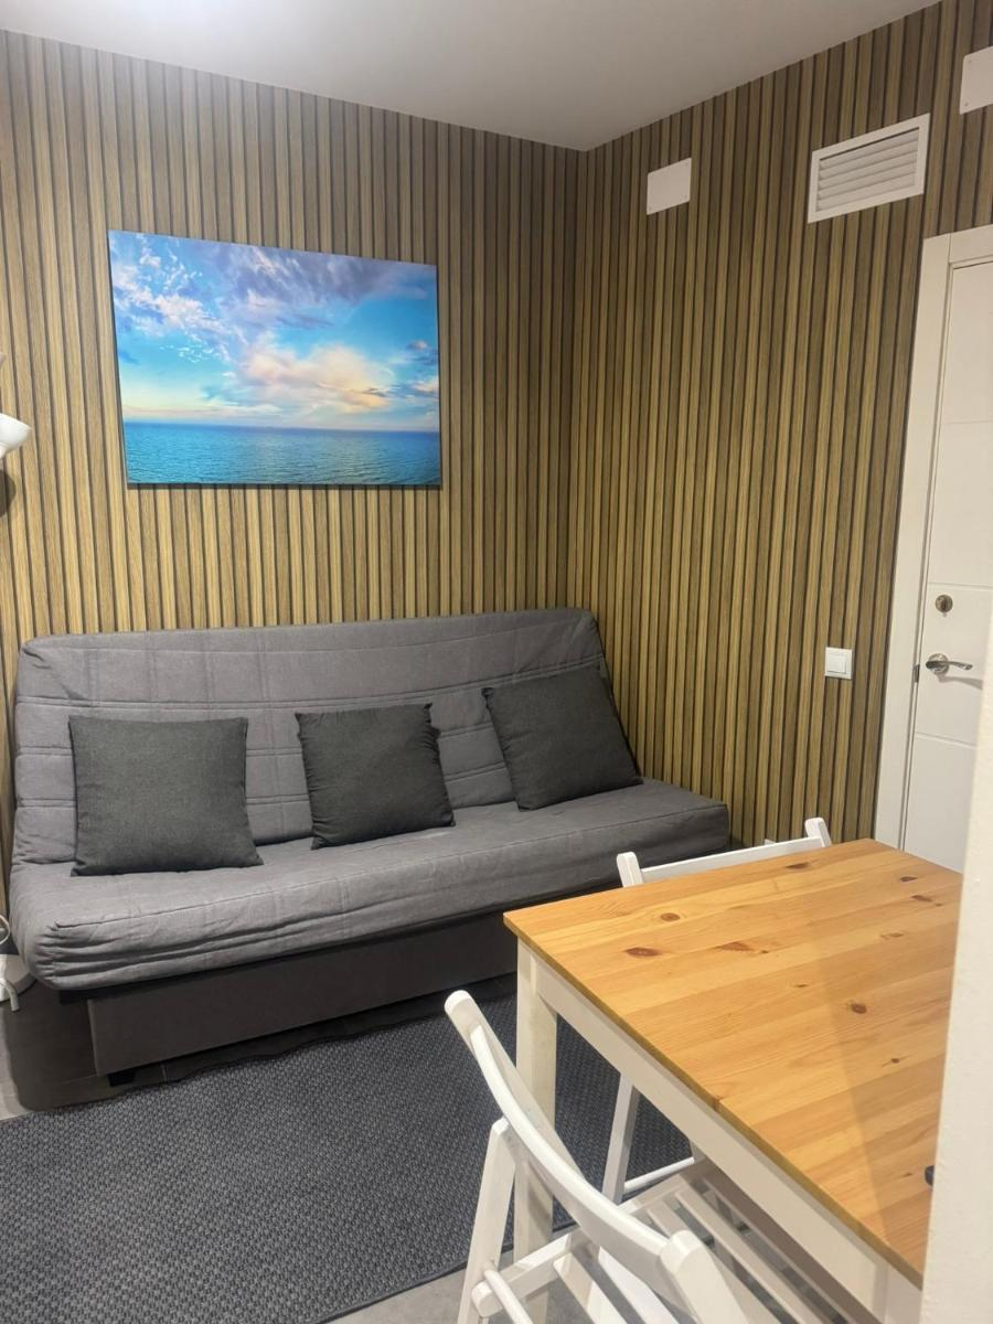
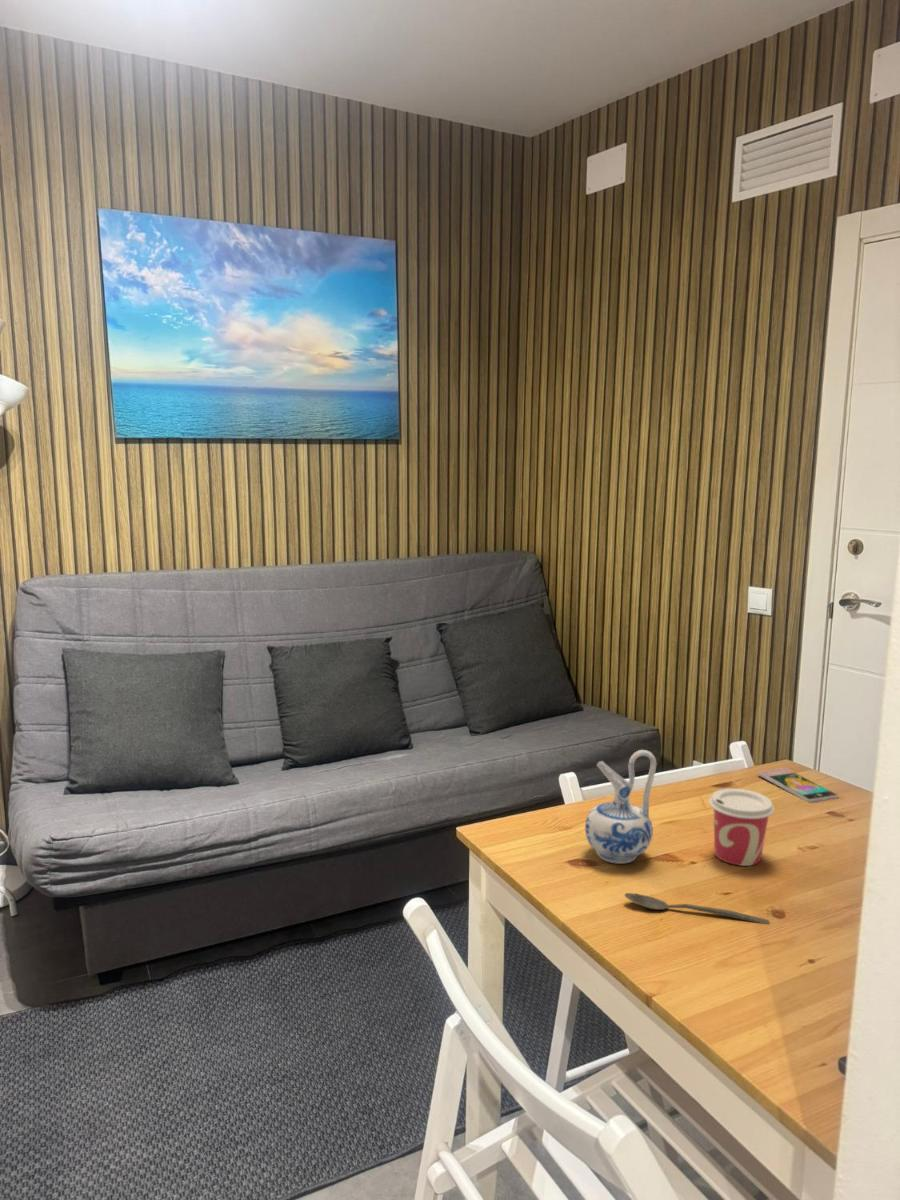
+ smartphone [757,767,840,804]
+ cup [708,788,775,867]
+ spoon [624,892,771,925]
+ ceramic pitcher [584,749,657,865]
